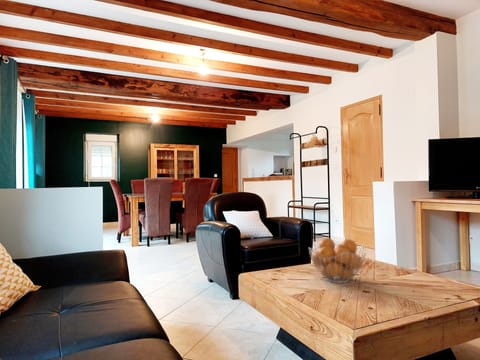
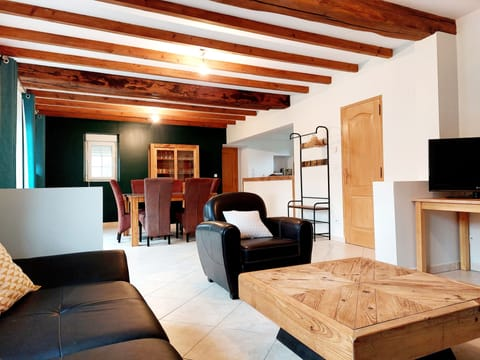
- fruit basket [308,237,367,284]
